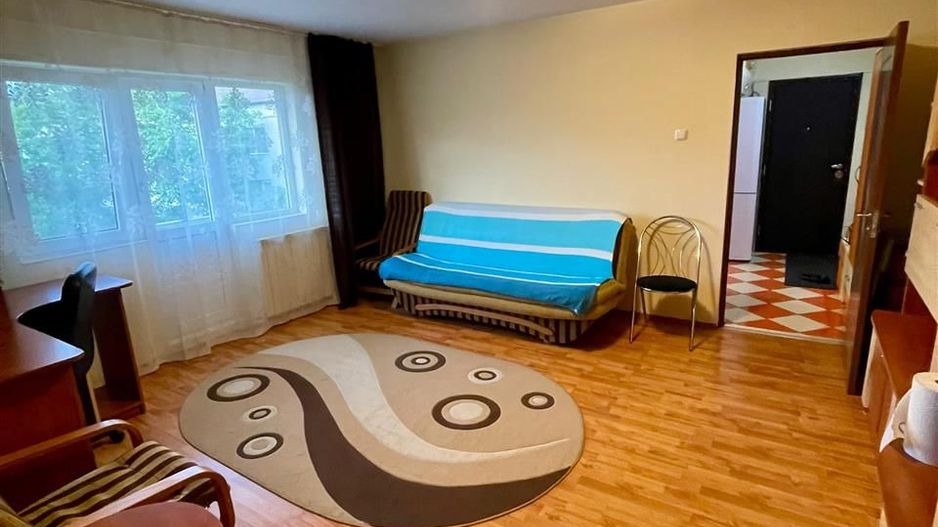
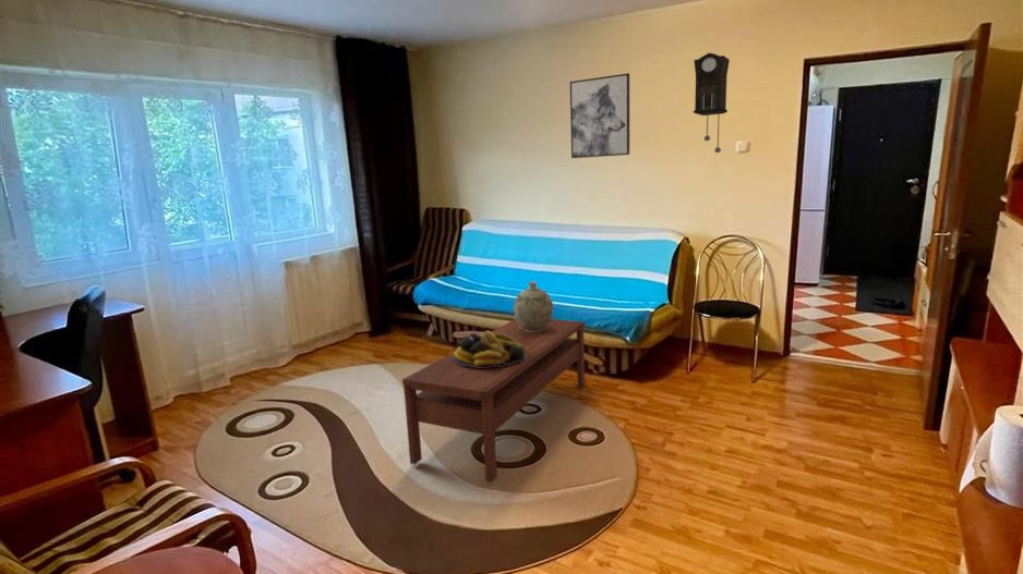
+ fruit bowl [454,330,526,368]
+ pendulum clock [693,52,731,154]
+ wall art [569,72,630,159]
+ decorative vase [513,281,554,332]
+ coffee table [401,318,586,484]
